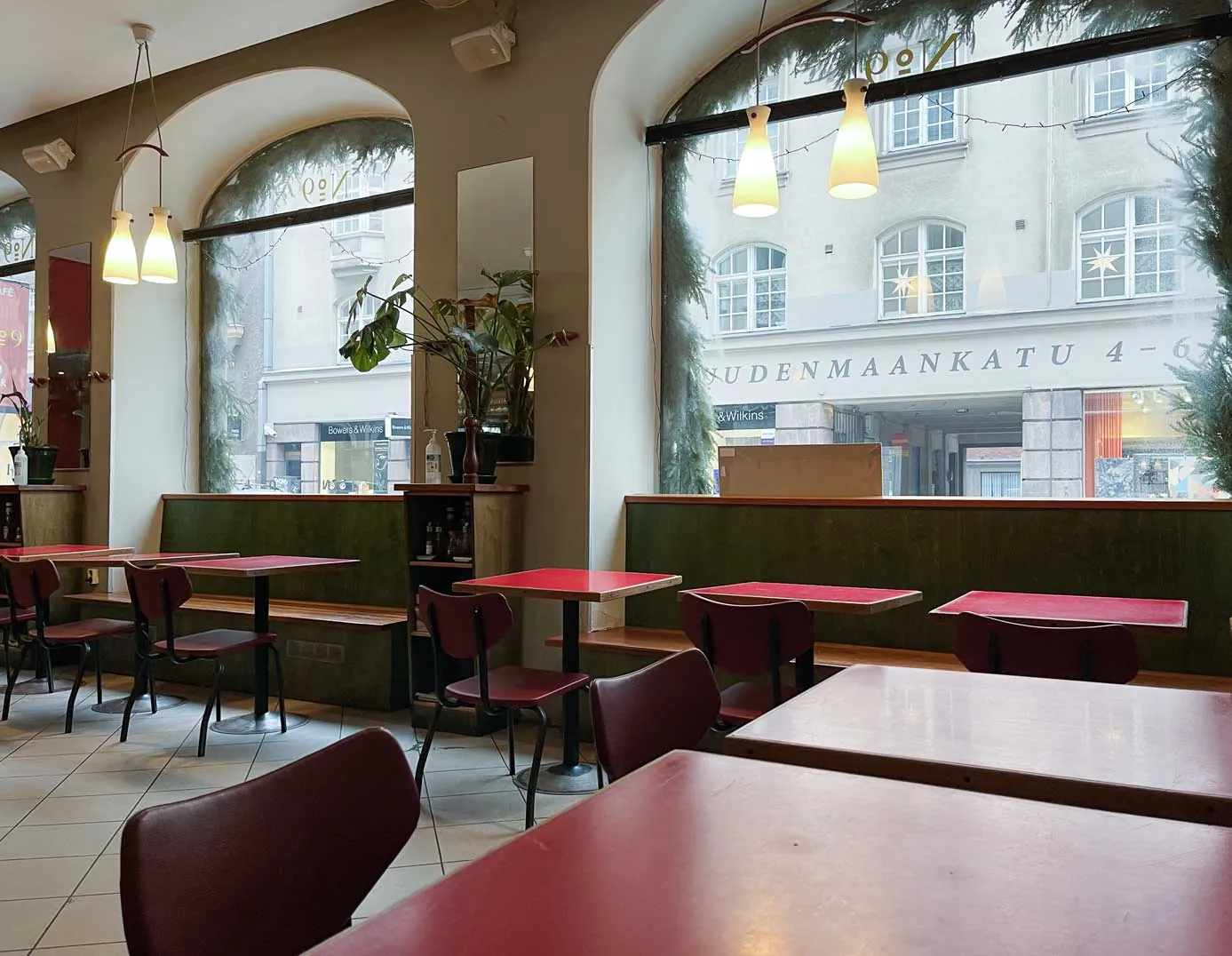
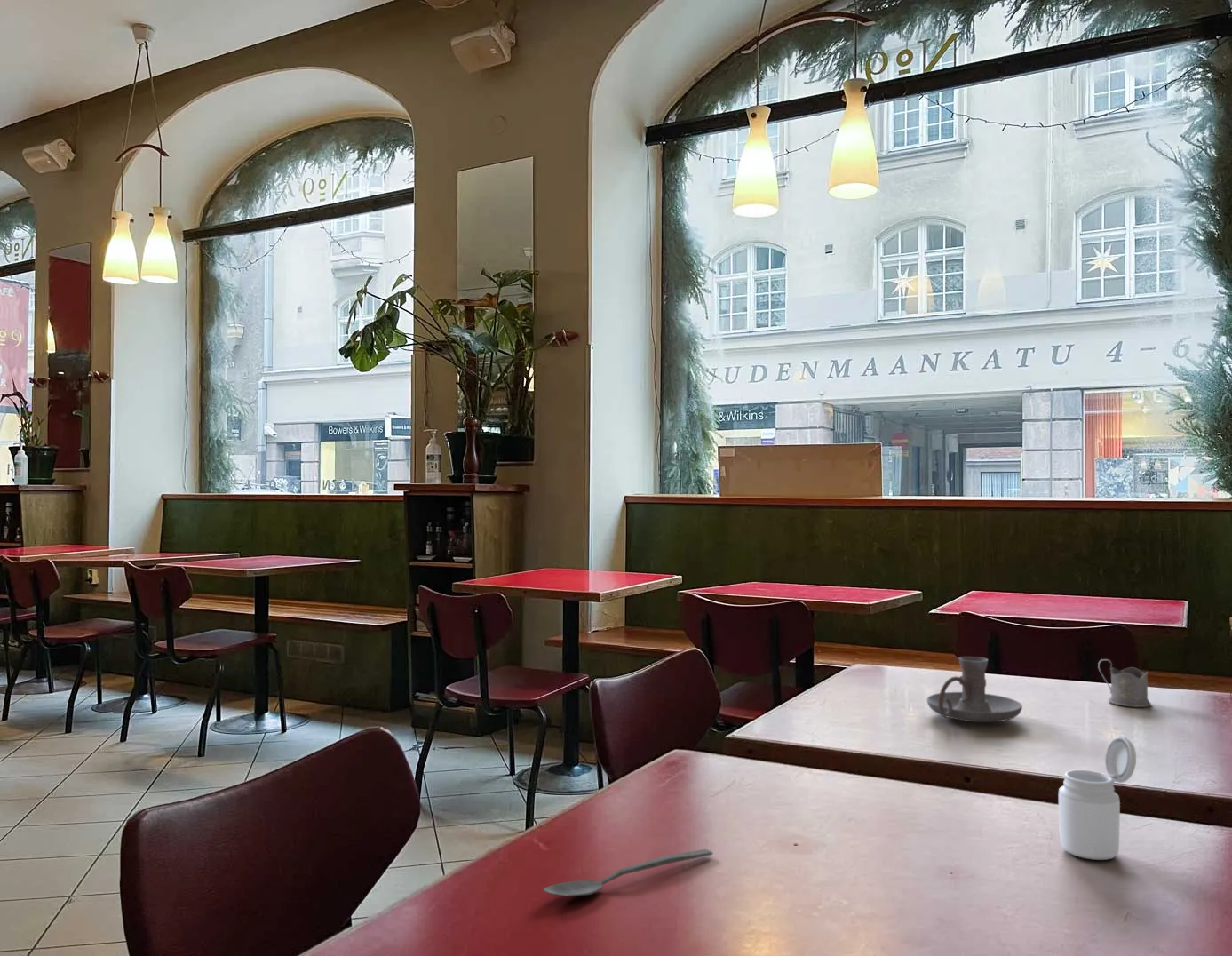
+ spoon [543,848,713,897]
+ jar [1058,734,1137,861]
+ tea glass holder [1097,658,1152,708]
+ candle holder [926,656,1023,723]
